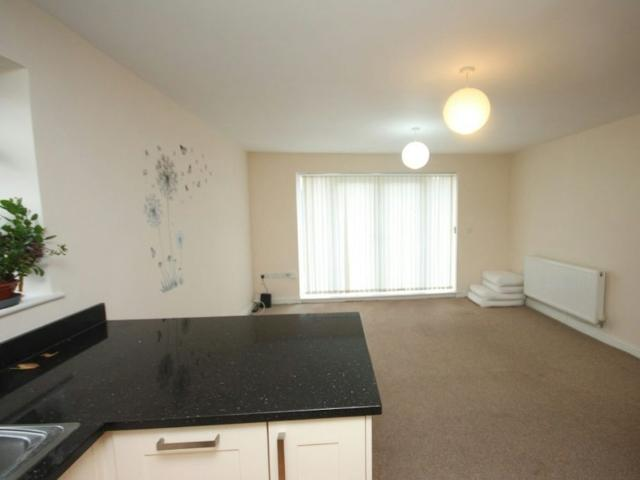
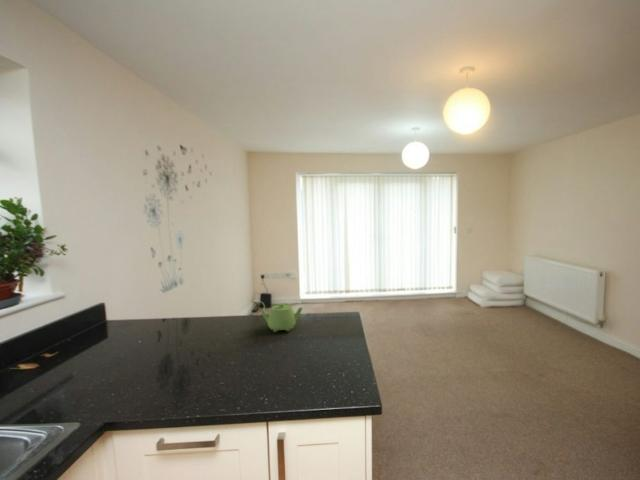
+ teapot [259,302,303,333]
